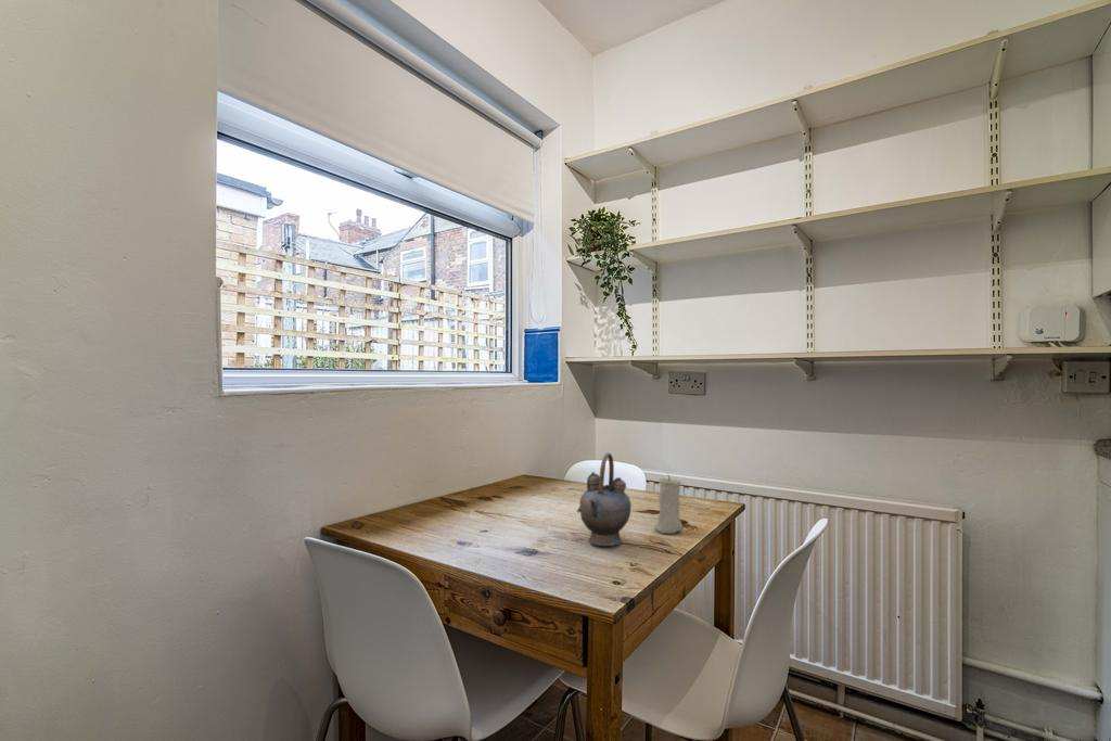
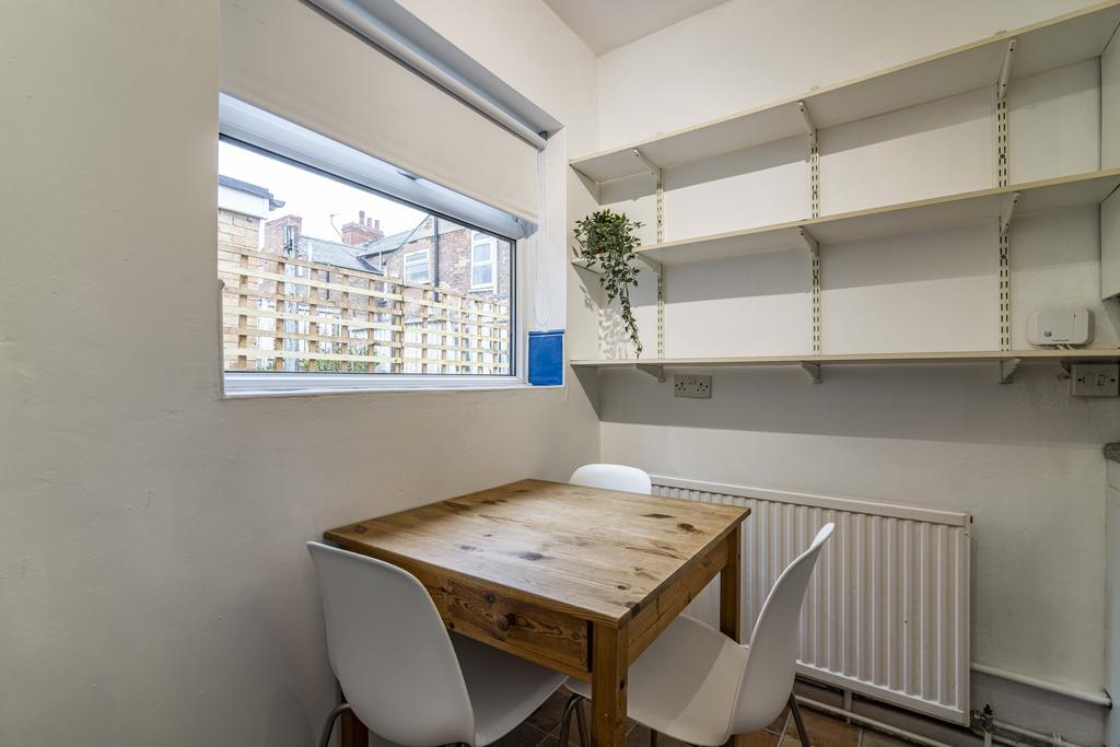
- teapot [576,452,633,547]
- candle [653,473,684,535]
